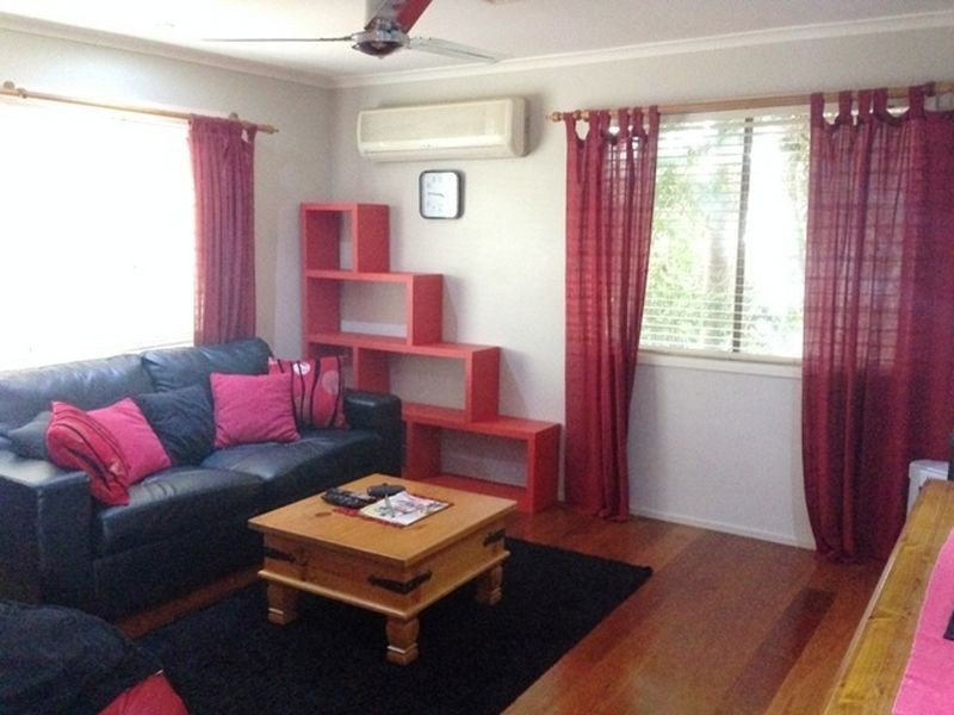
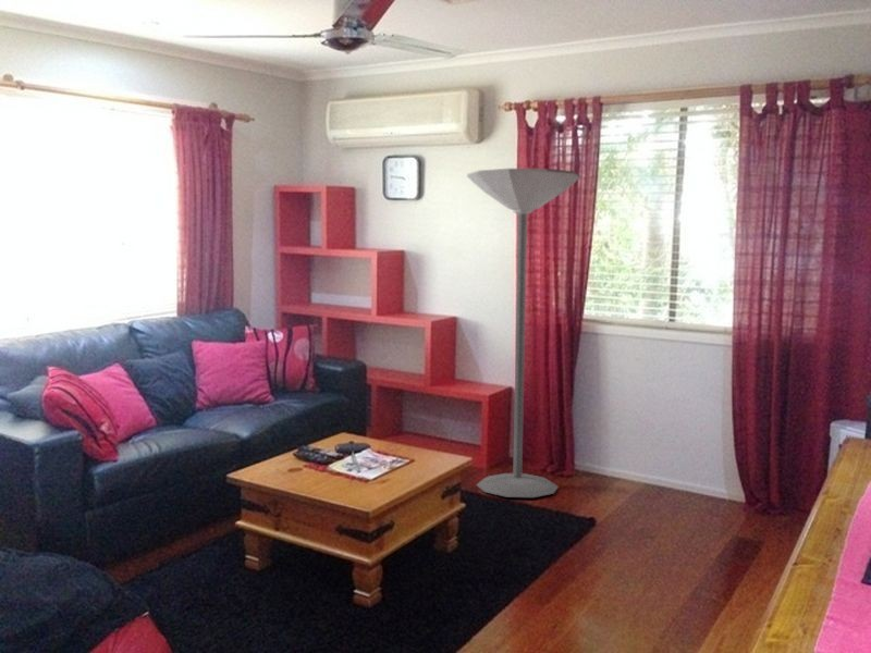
+ floor lamp [466,168,581,498]
